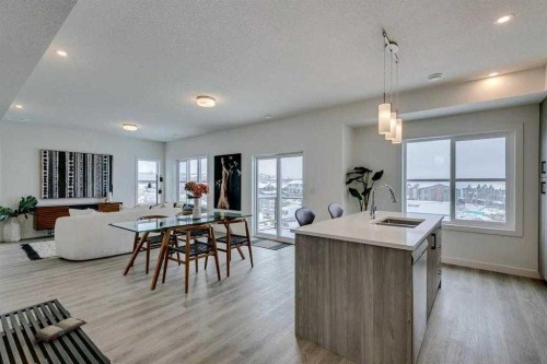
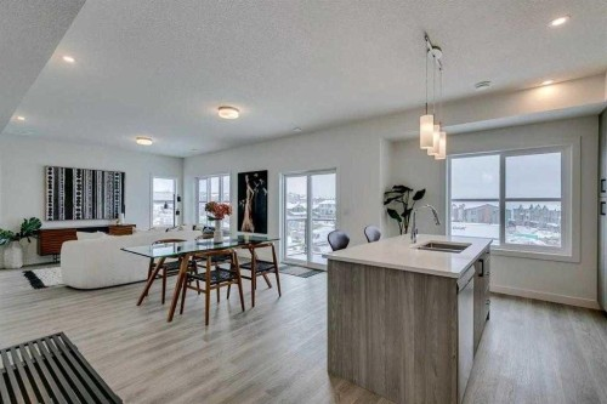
- hardback book [33,317,89,344]
